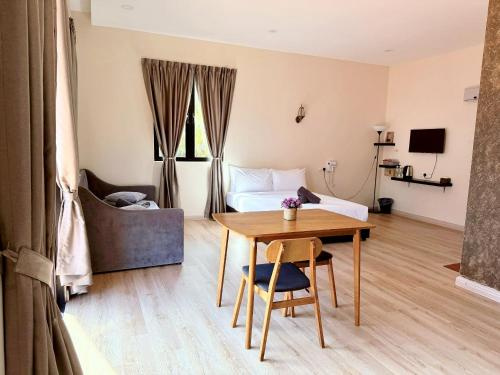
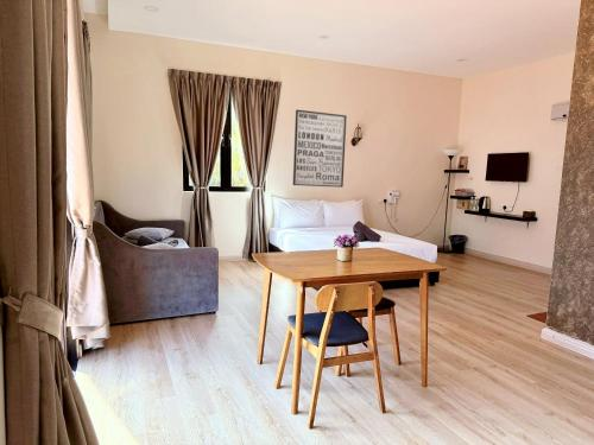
+ wall art [292,109,348,189]
